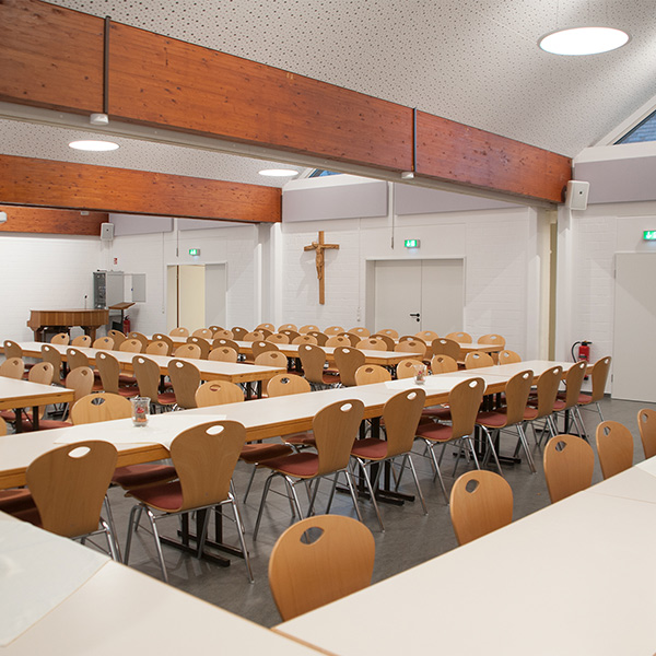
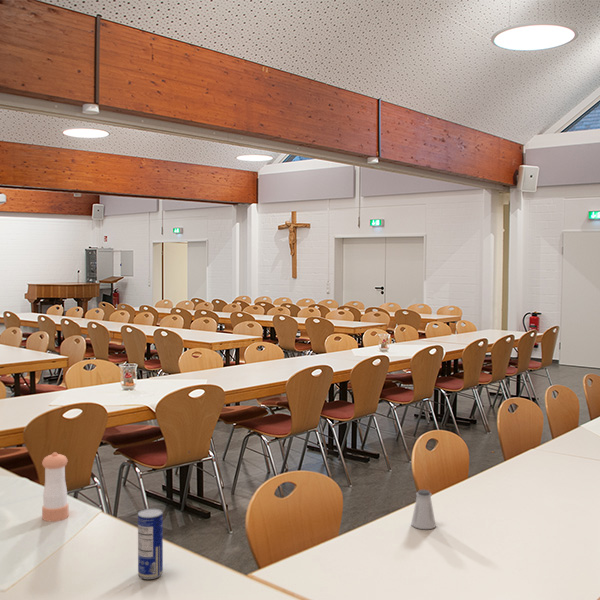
+ pepper shaker [41,451,70,522]
+ beverage can [137,507,164,580]
+ saltshaker [410,489,437,530]
